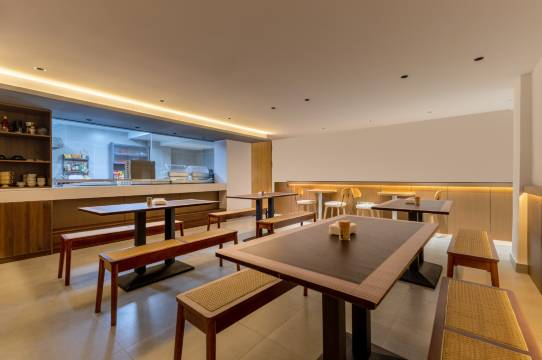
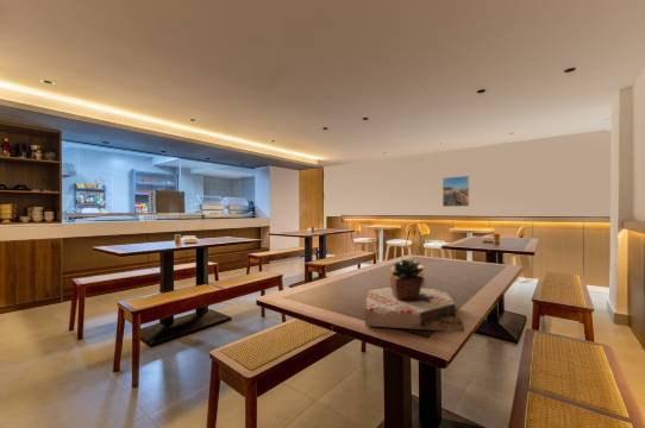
+ succulent plant [364,258,465,333]
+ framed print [442,175,470,208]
